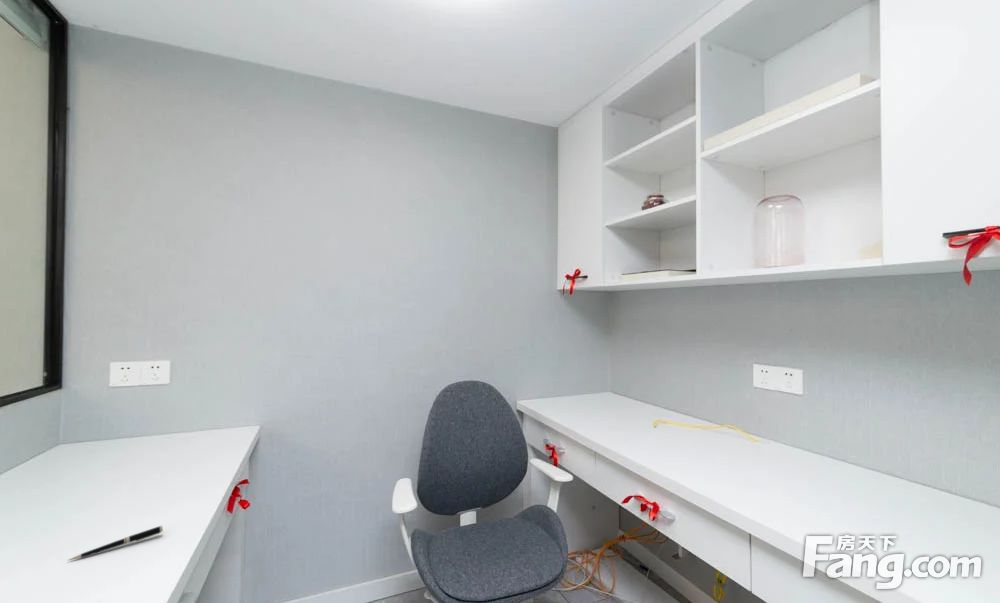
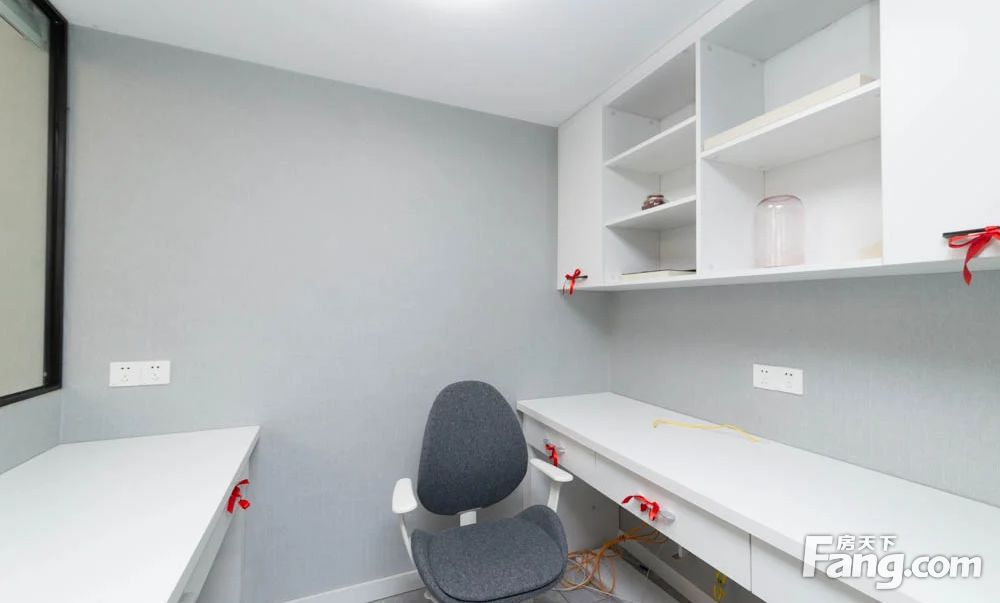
- pen [66,525,164,562]
